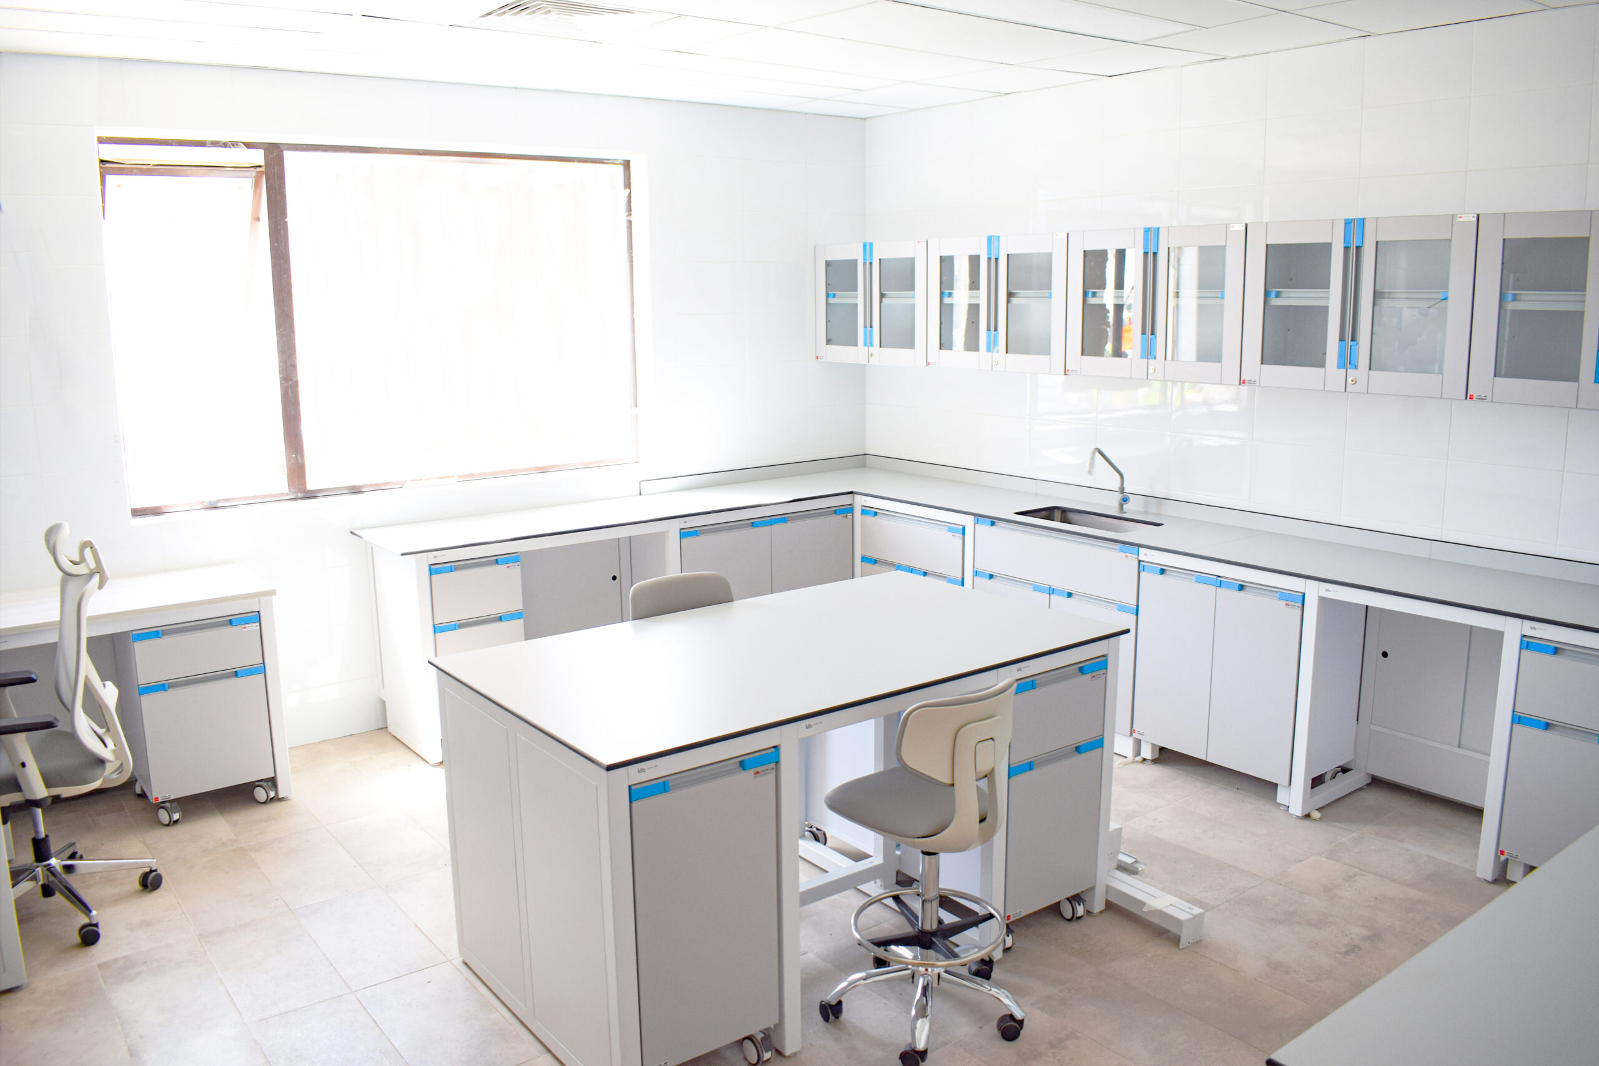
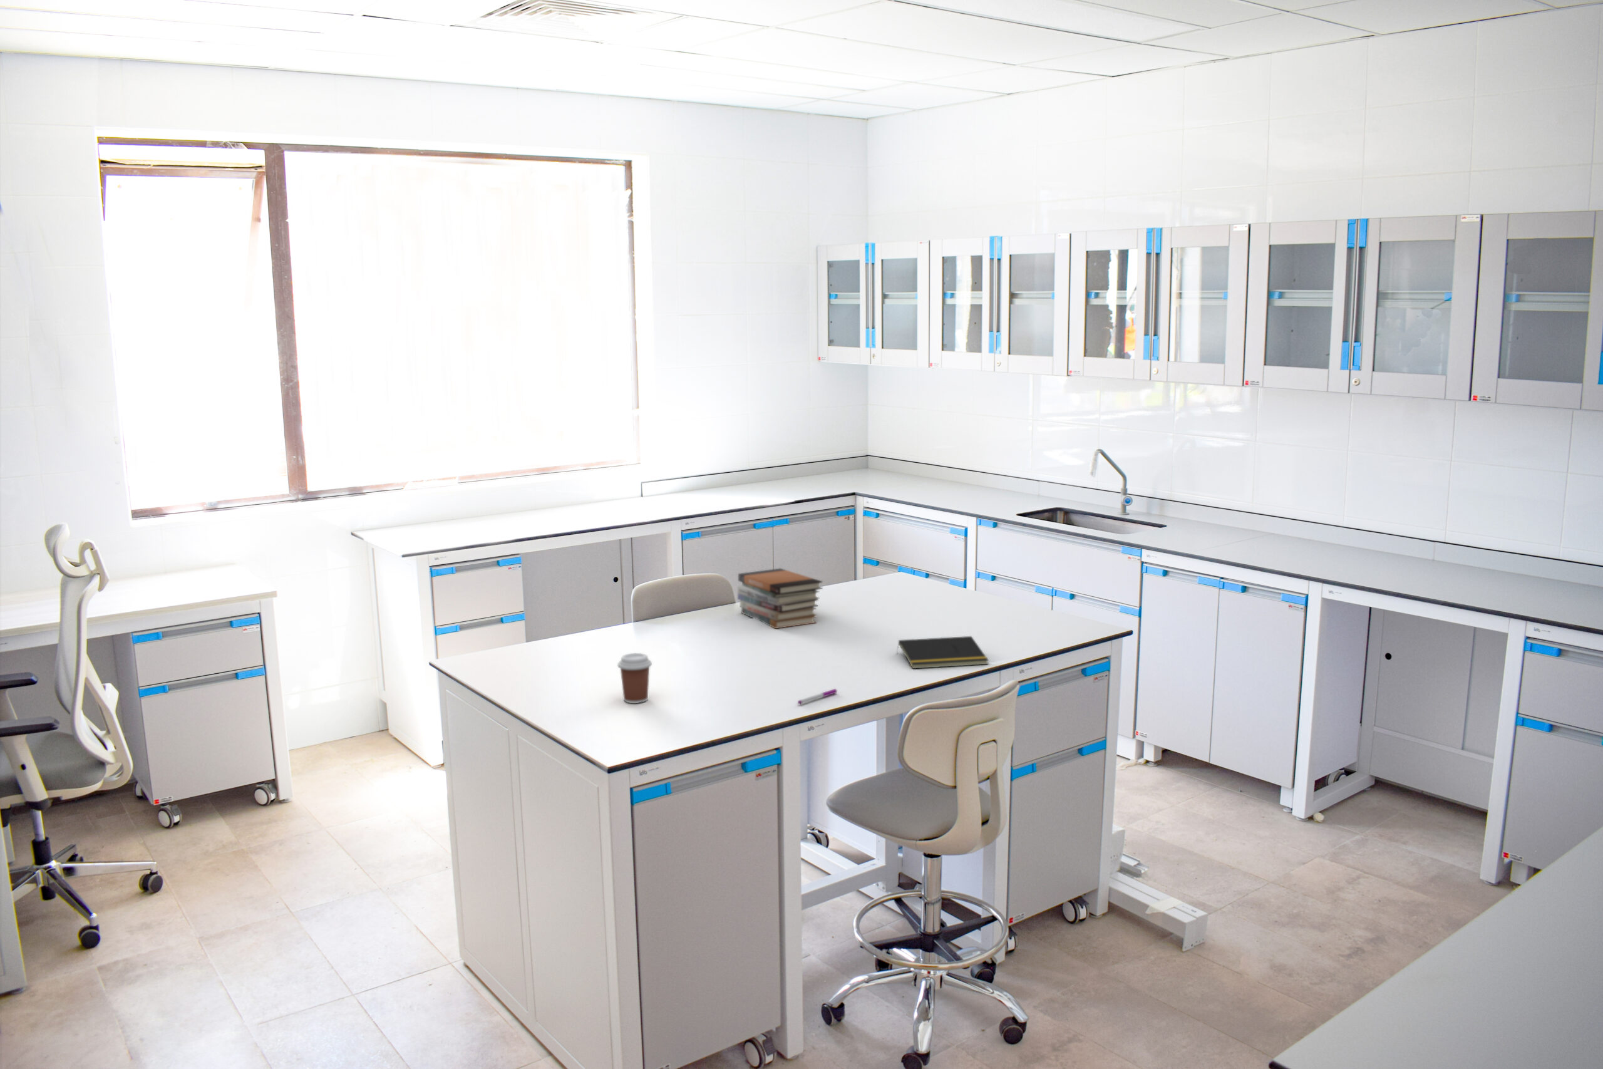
+ notepad [896,636,989,669]
+ coffee cup [617,653,652,704]
+ book stack [736,568,823,630]
+ pen [797,688,837,705]
